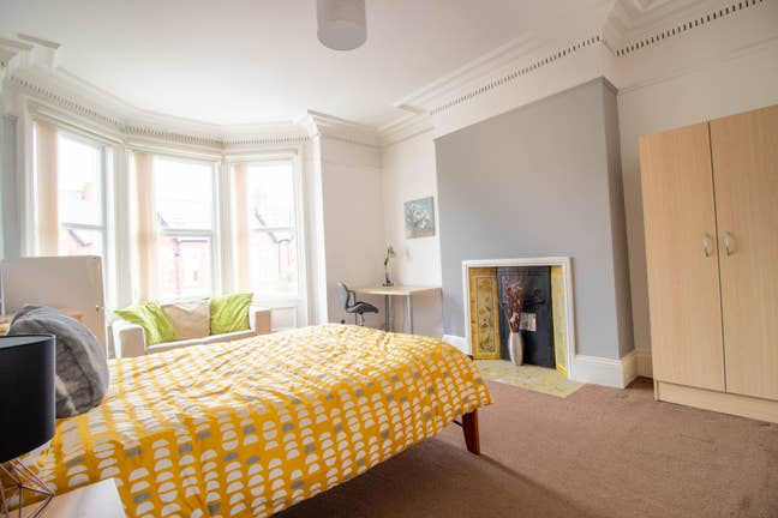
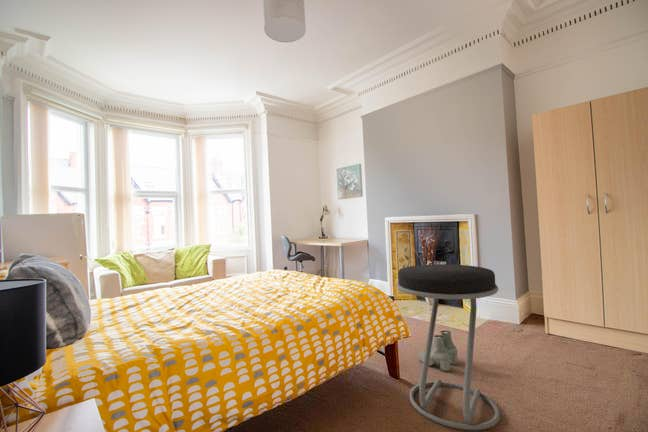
+ stool [396,263,501,431]
+ boots [418,330,459,372]
